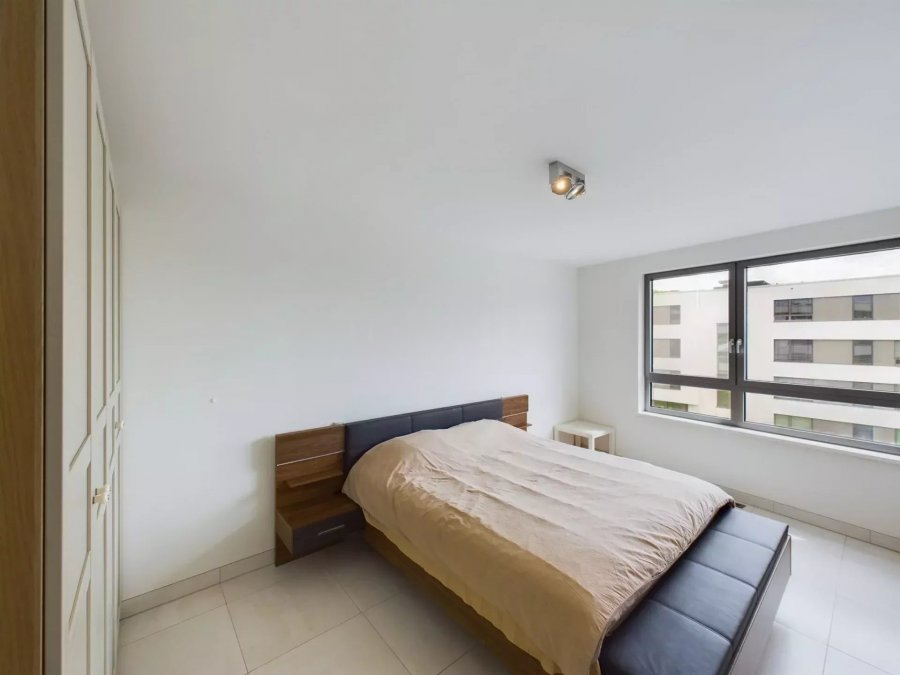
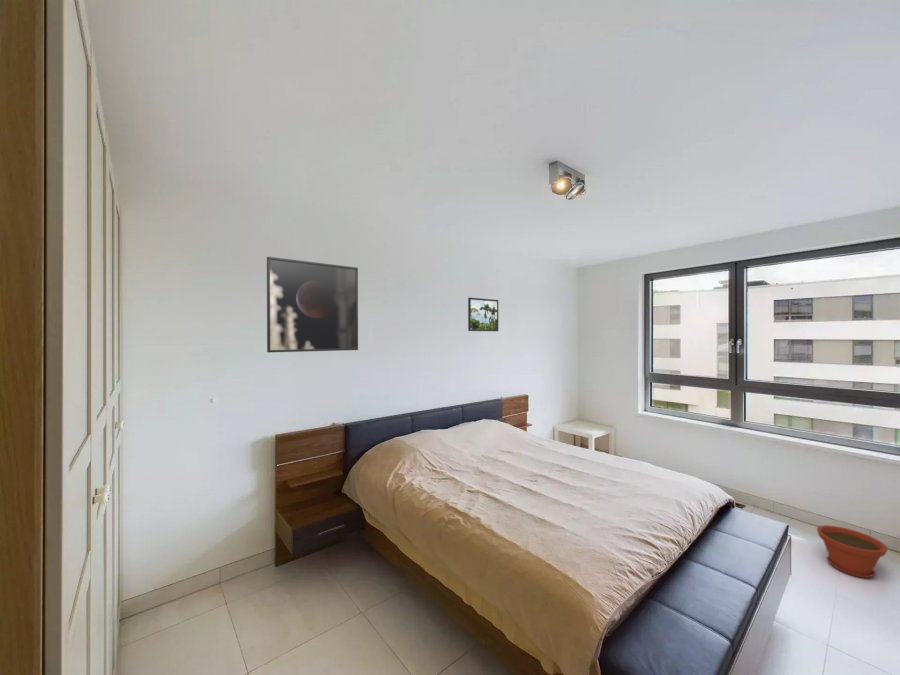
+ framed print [266,256,359,353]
+ plant pot [816,524,889,579]
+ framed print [467,297,499,332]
